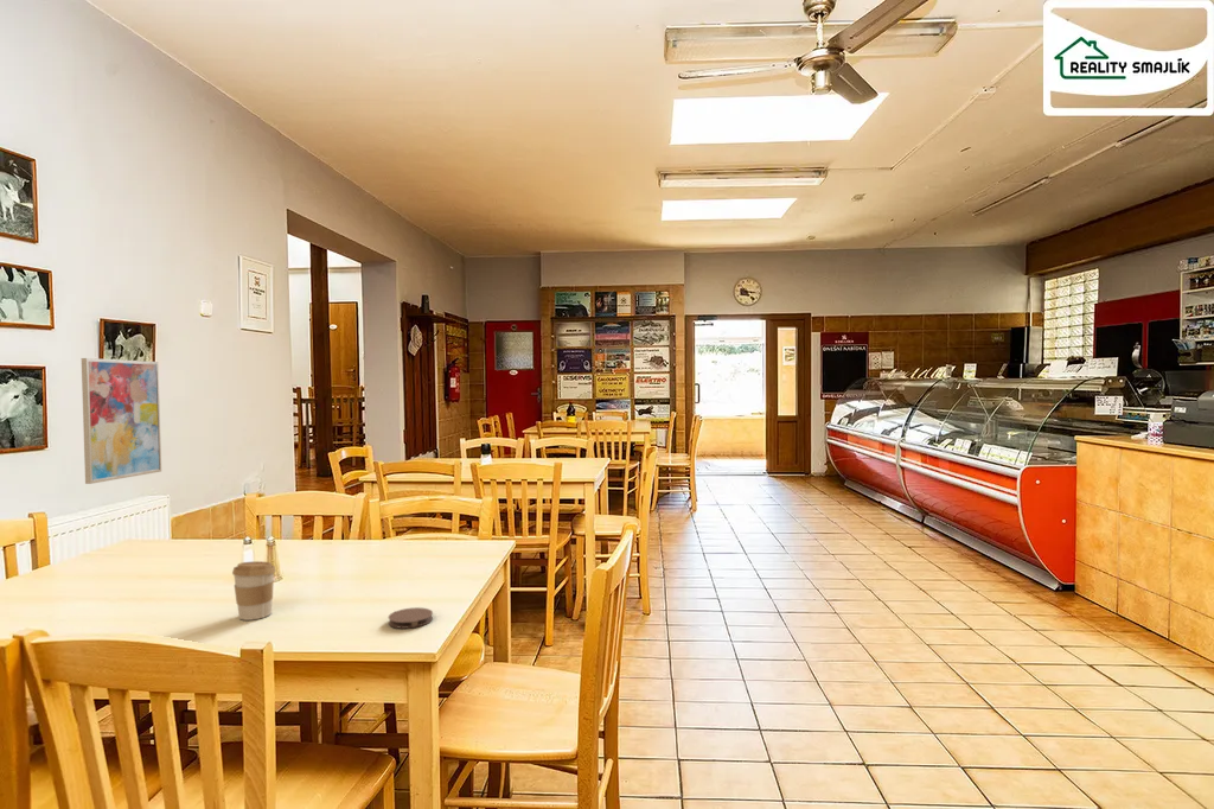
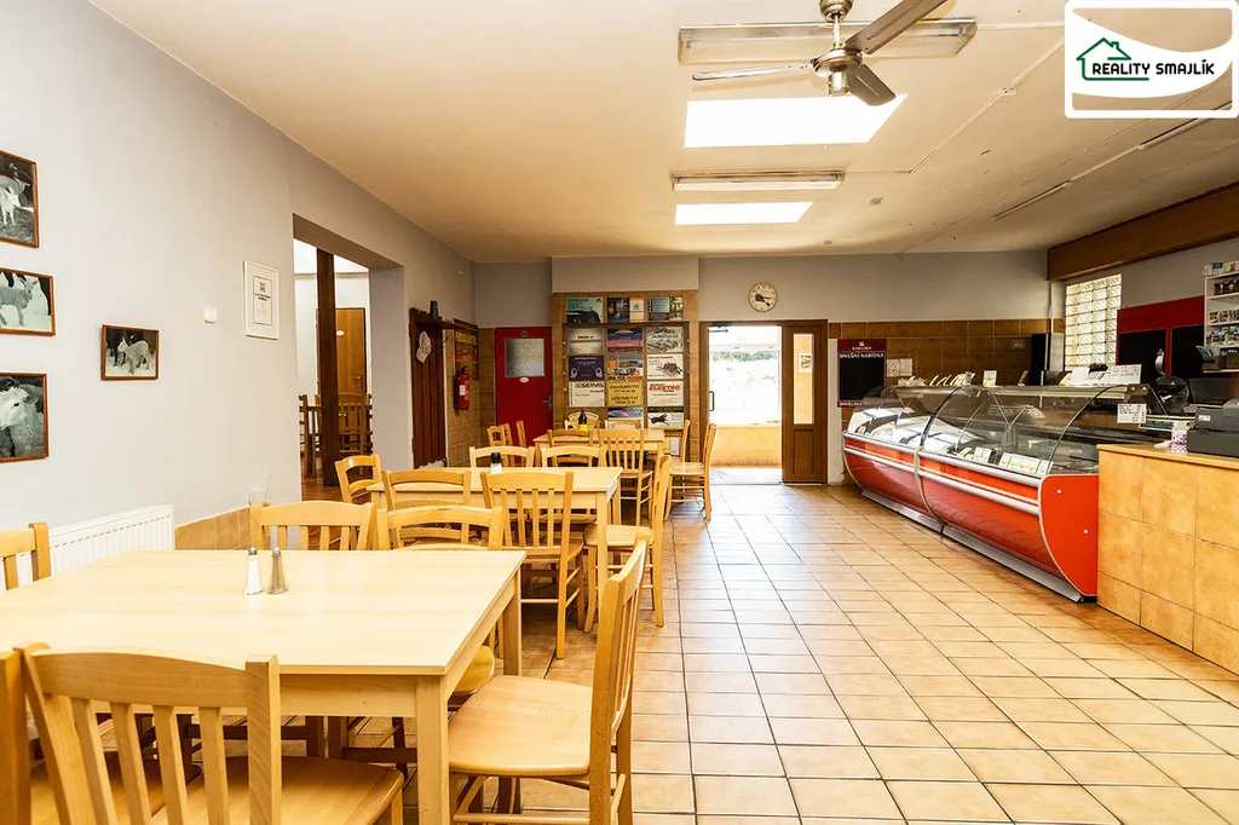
- coaster [388,606,434,630]
- wall art [81,357,162,485]
- coffee cup [231,560,277,622]
